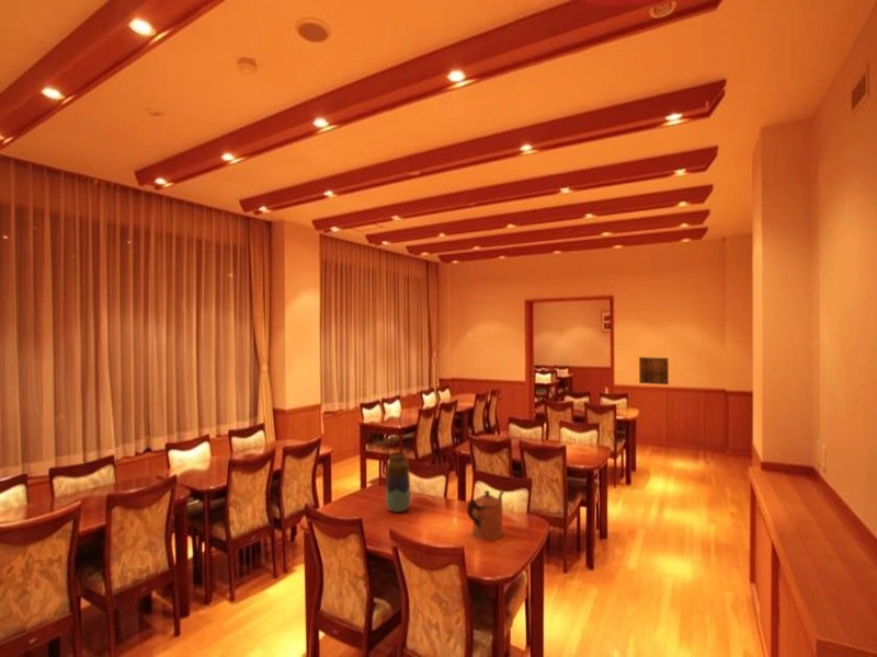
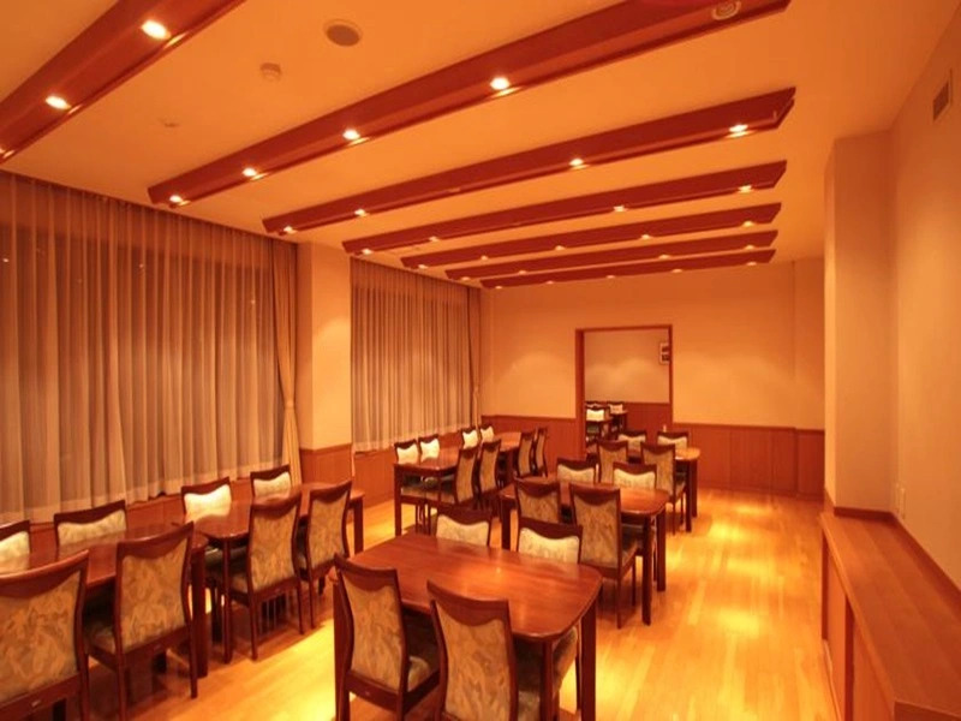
- coffeepot [466,489,505,541]
- vase [385,451,412,514]
- wall art [638,356,670,385]
